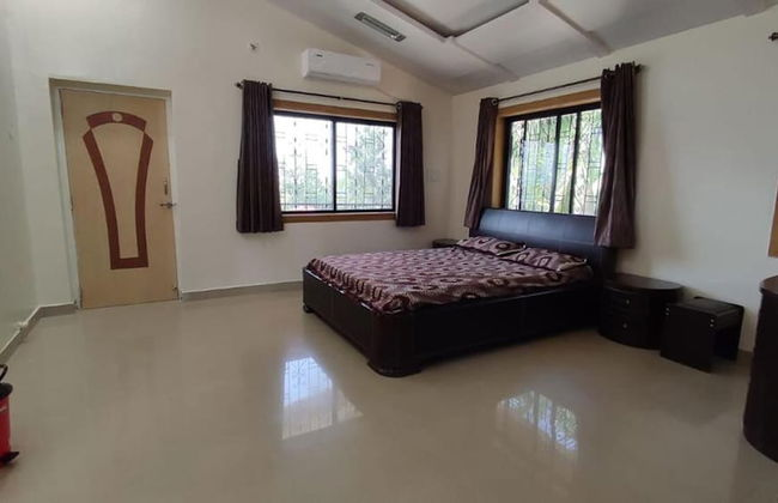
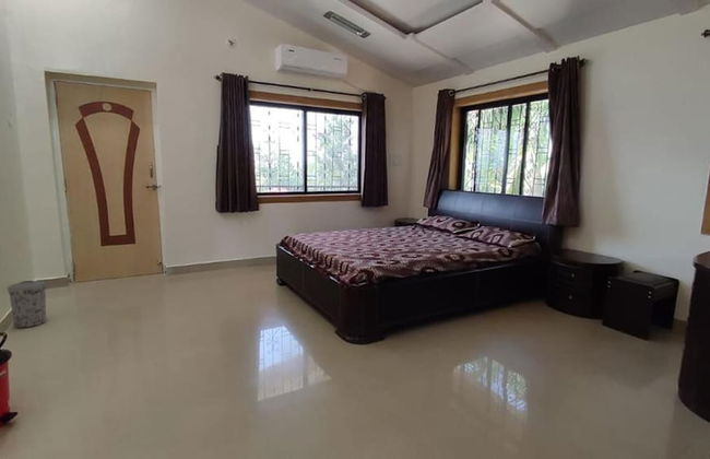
+ trash can [7,280,48,329]
